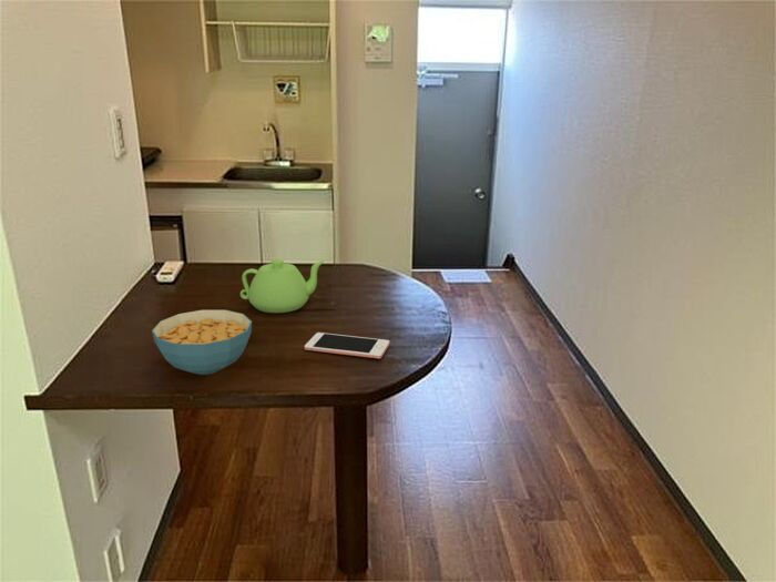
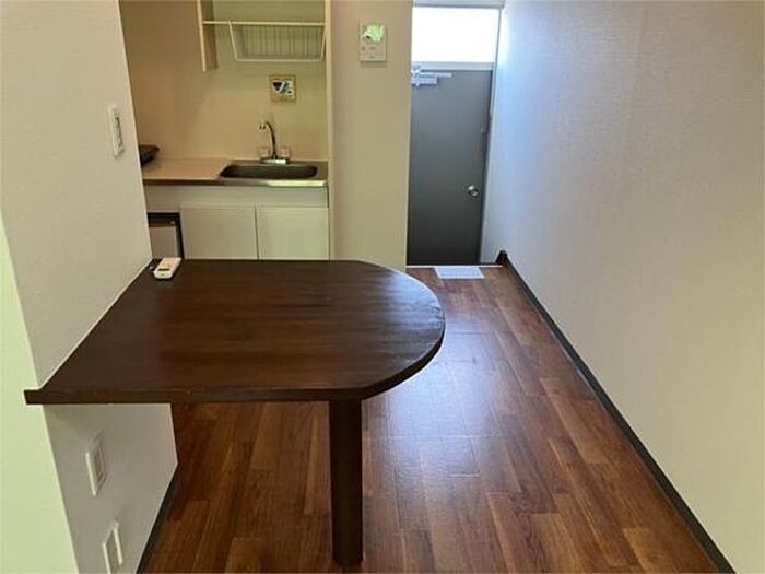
- cell phone [304,331,390,359]
- cereal bowl [151,309,253,376]
- teapot [239,258,325,314]
